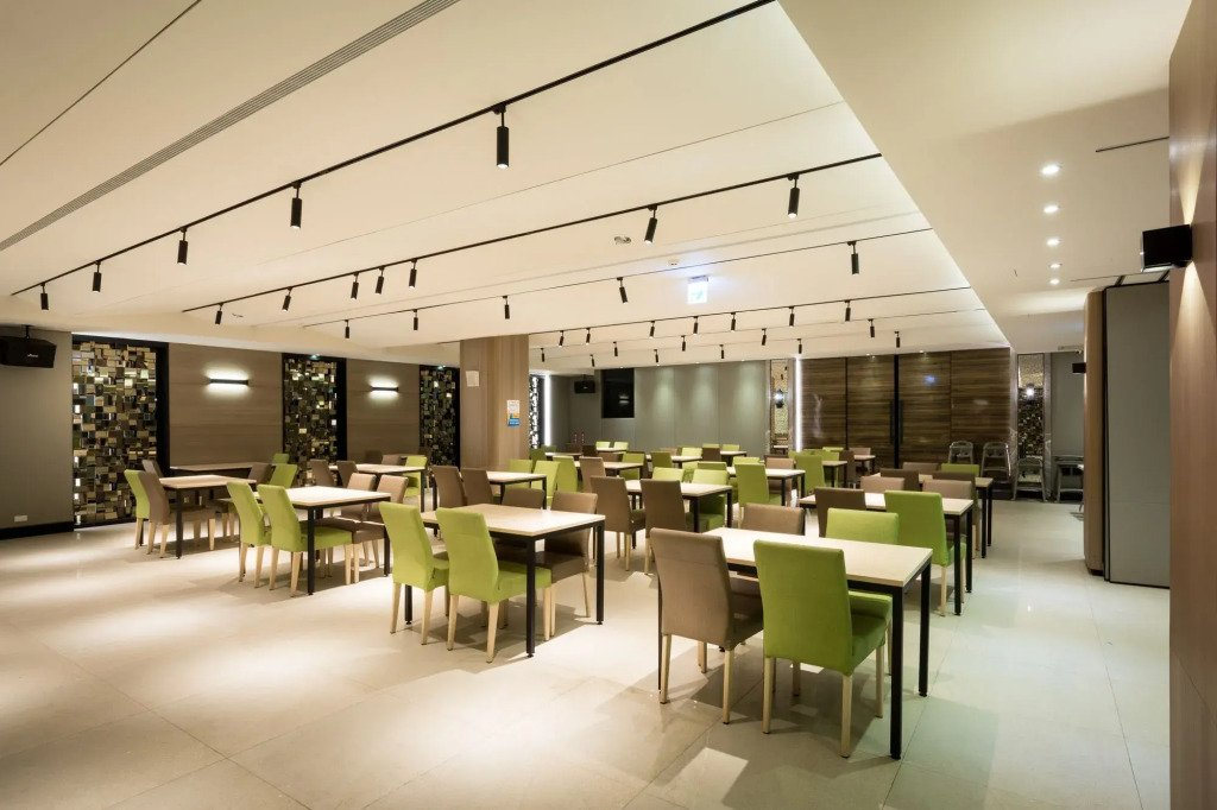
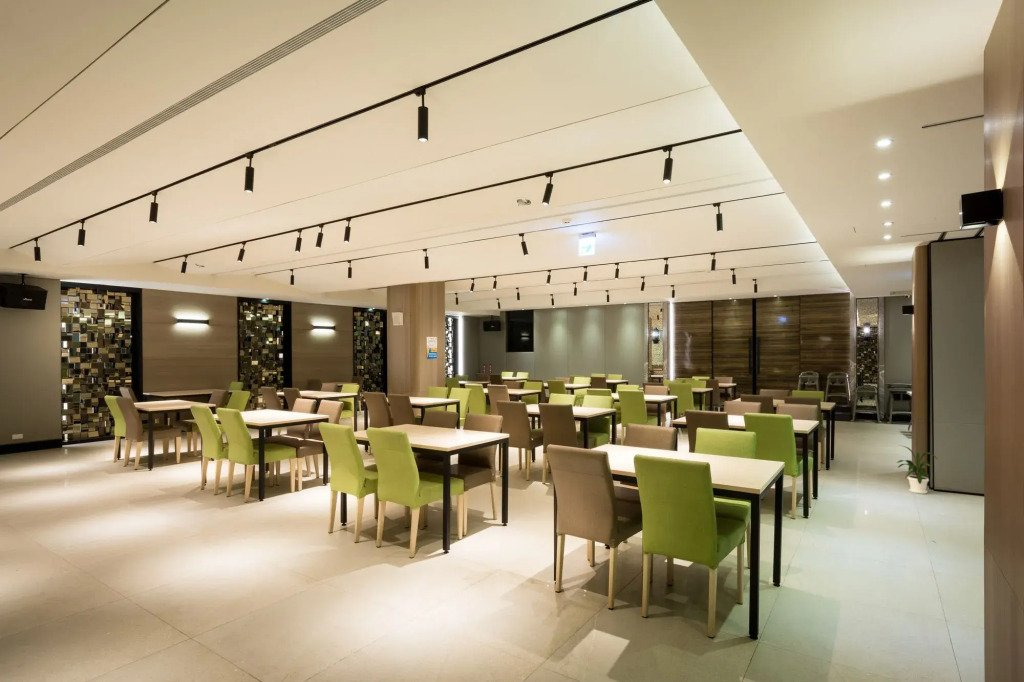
+ house plant [896,444,939,495]
